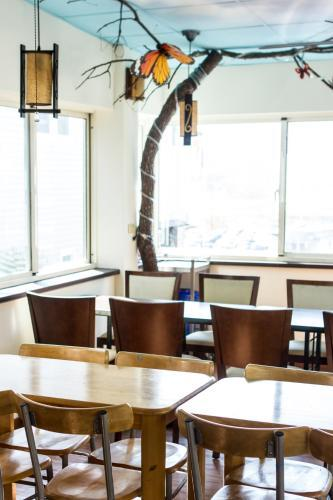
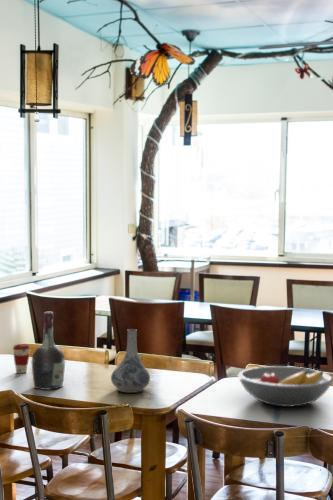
+ decorative vase [110,328,151,394]
+ coffee cup [12,343,31,374]
+ fruit bowl [237,365,333,408]
+ cognac bottle [31,311,66,391]
